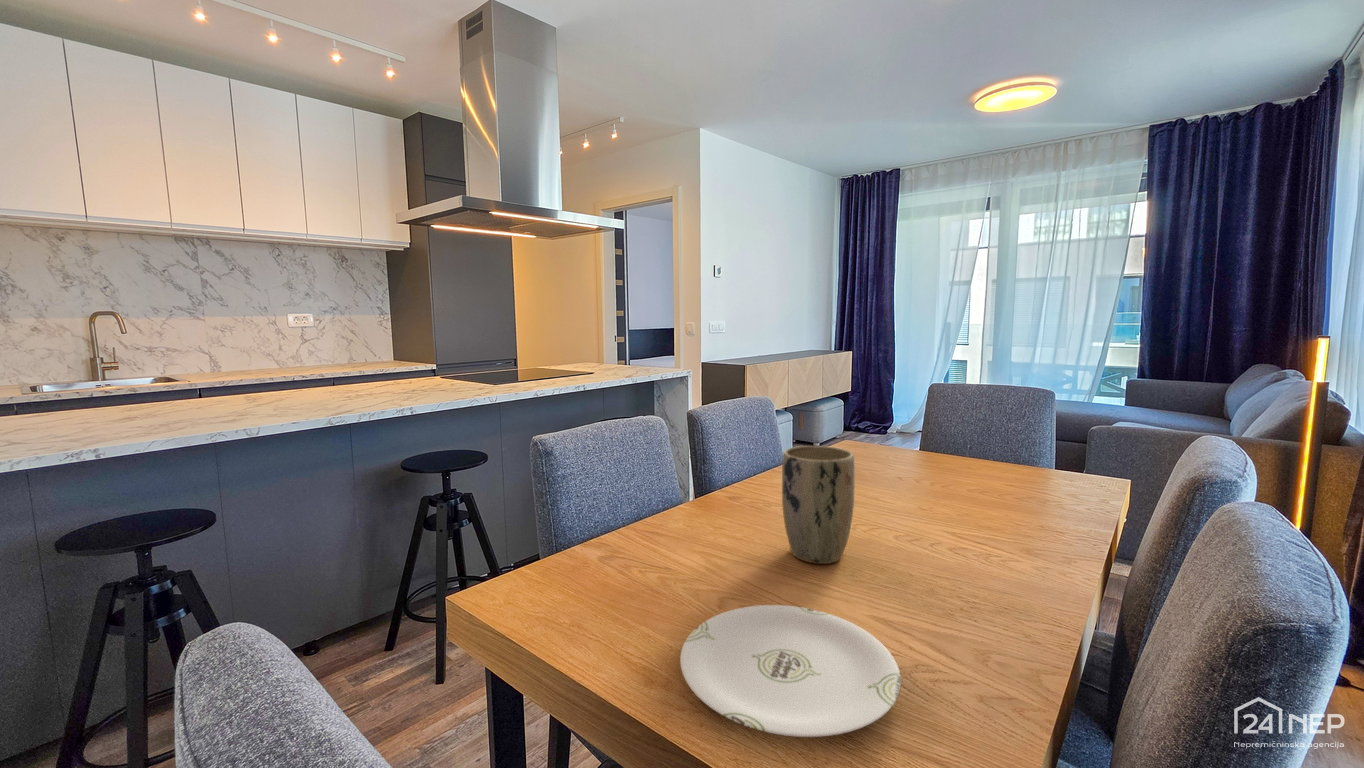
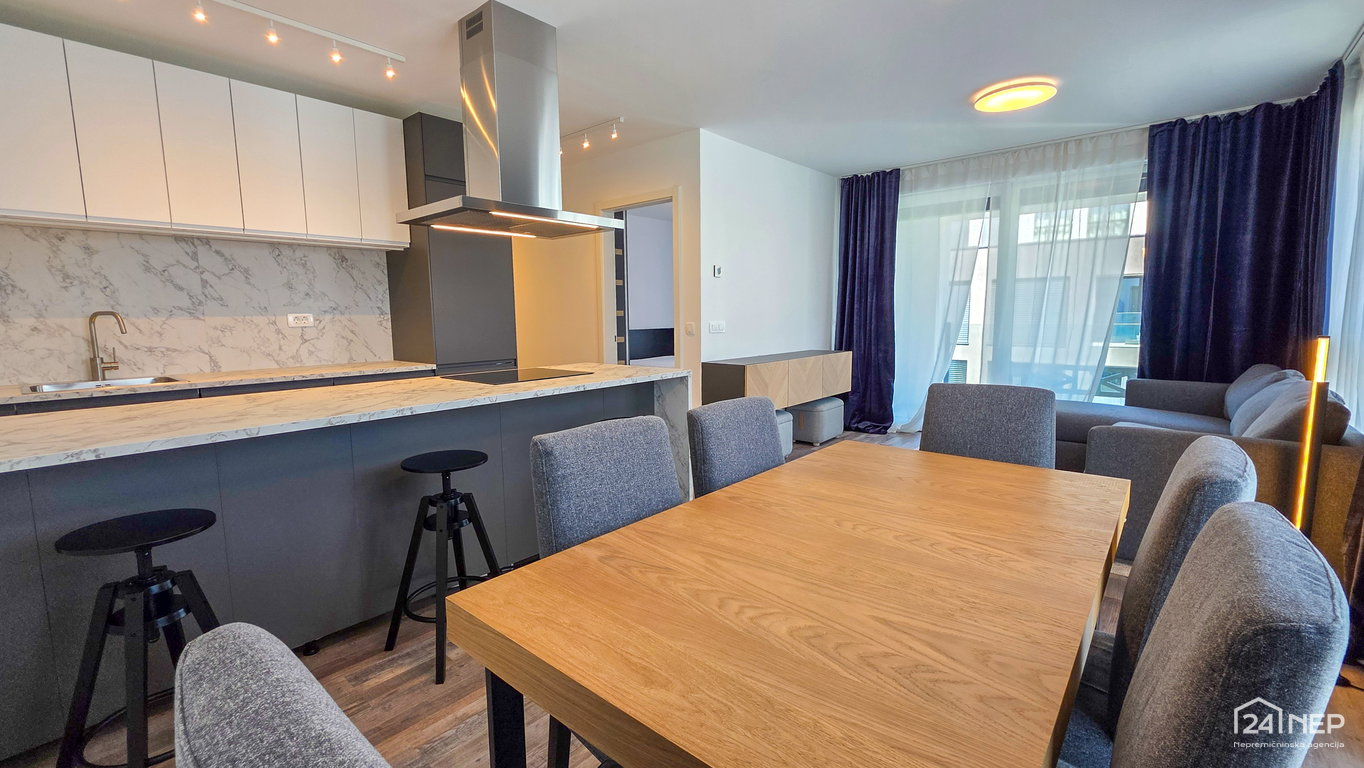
- plant pot [781,445,856,565]
- plate [679,604,902,738]
